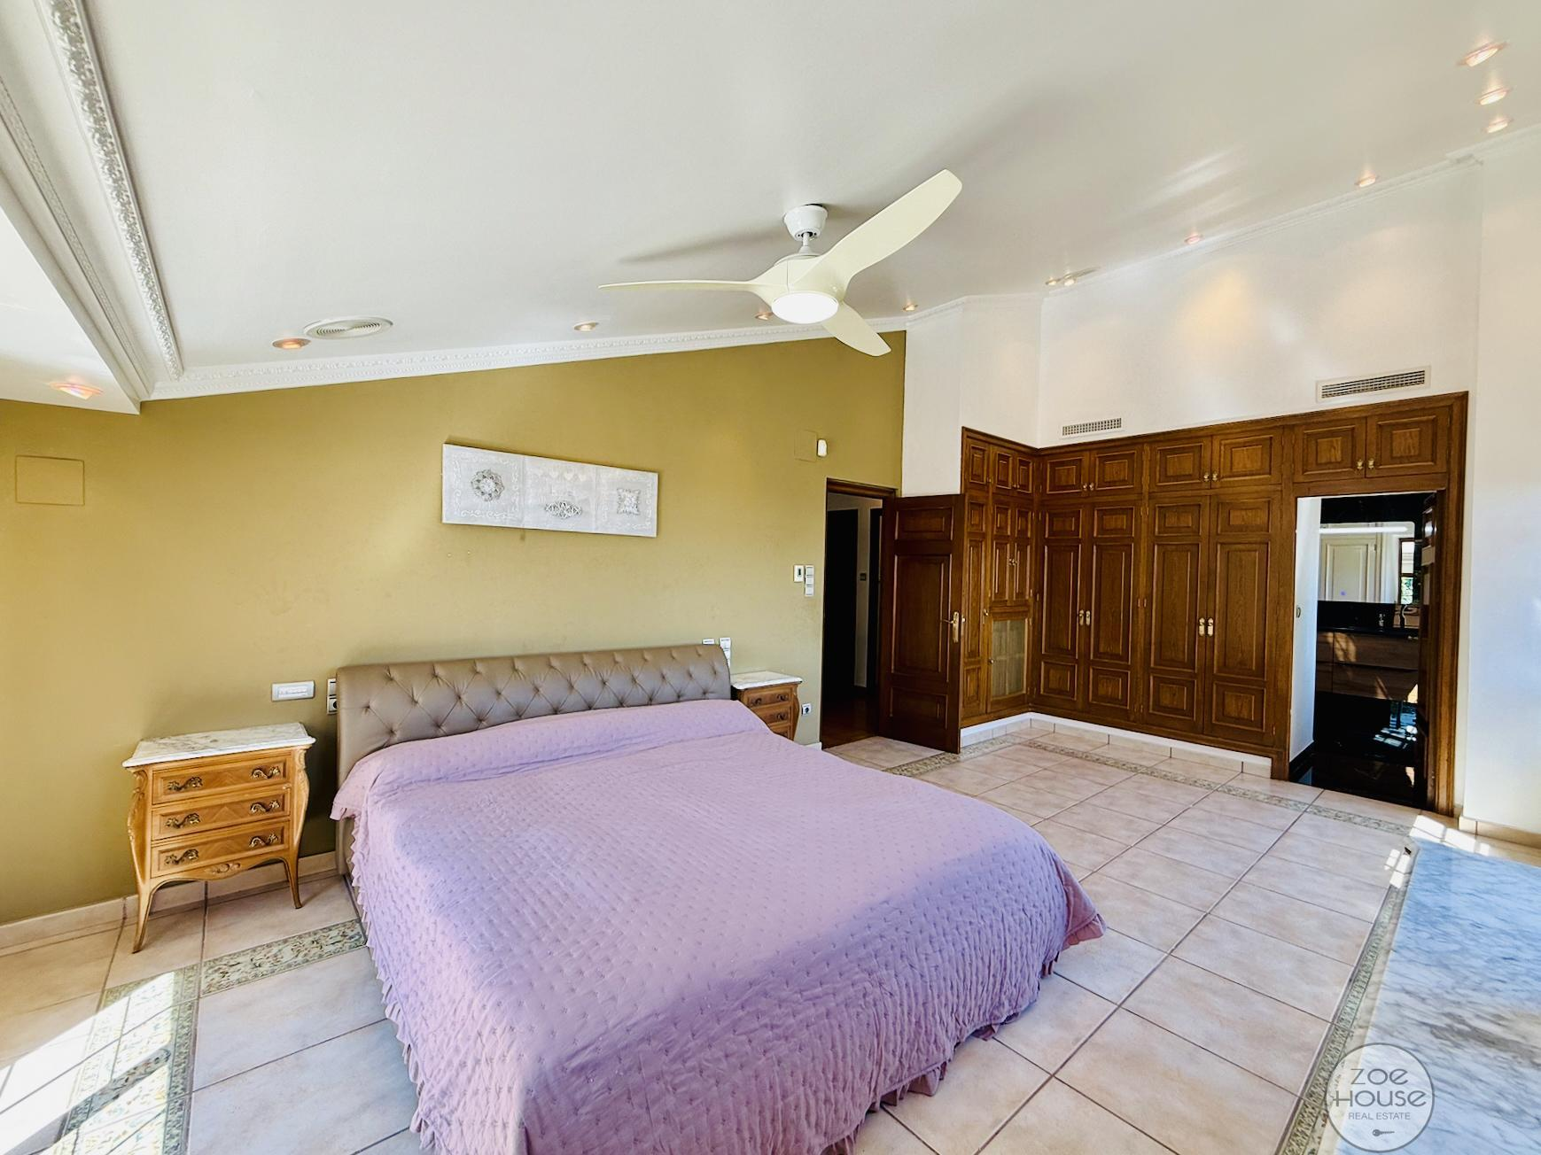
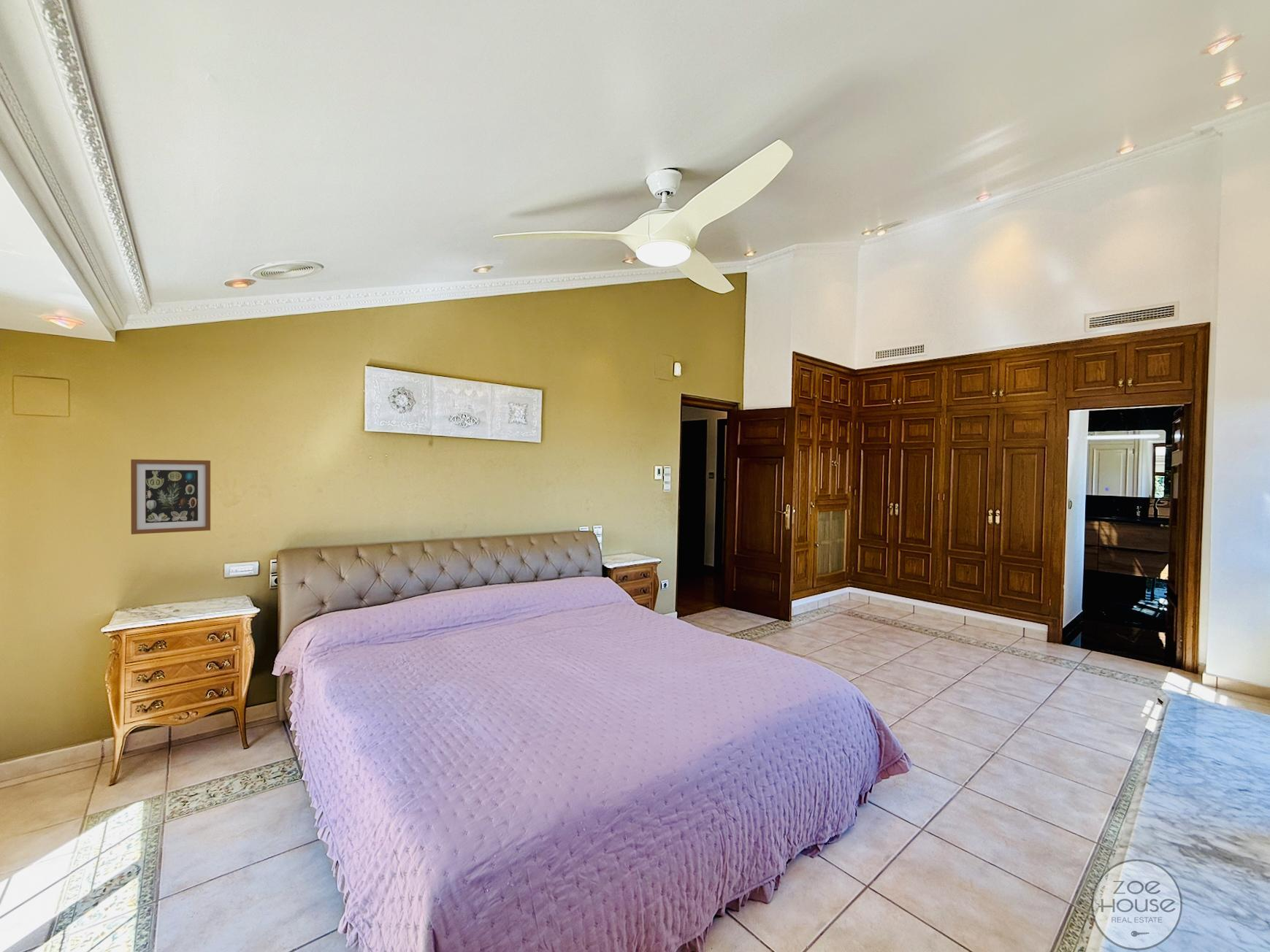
+ wall art [130,458,211,535]
